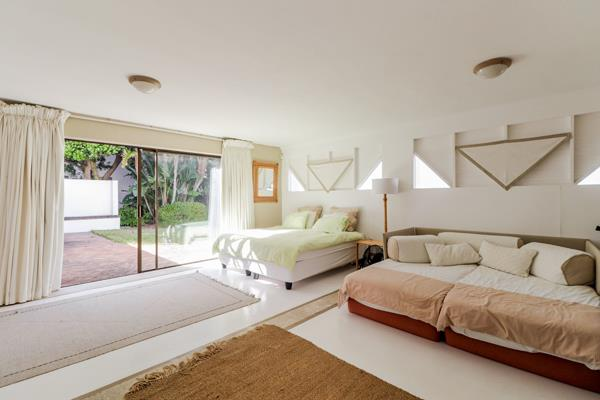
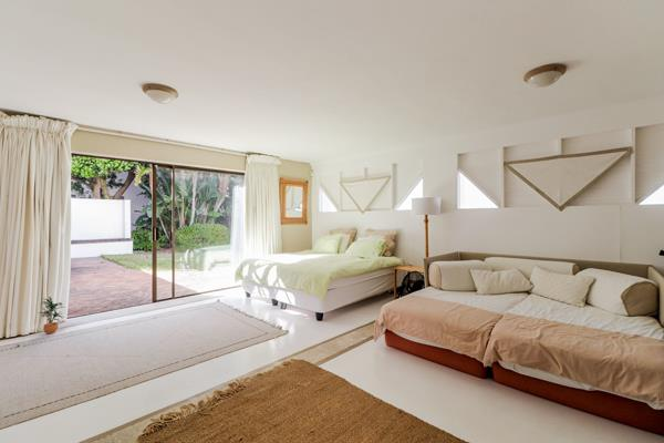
+ potted plant [38,296,64,336]
